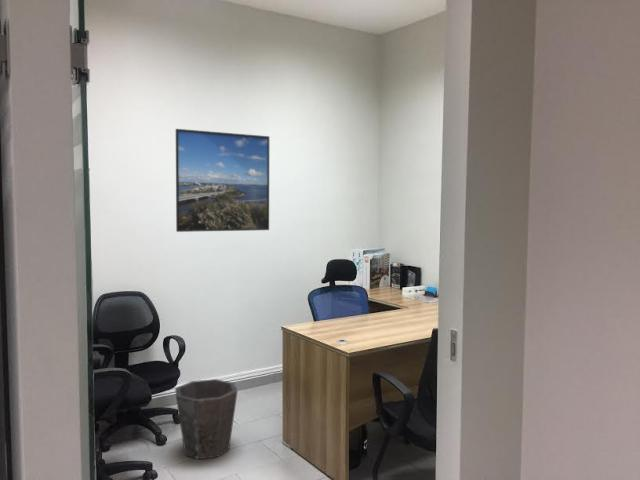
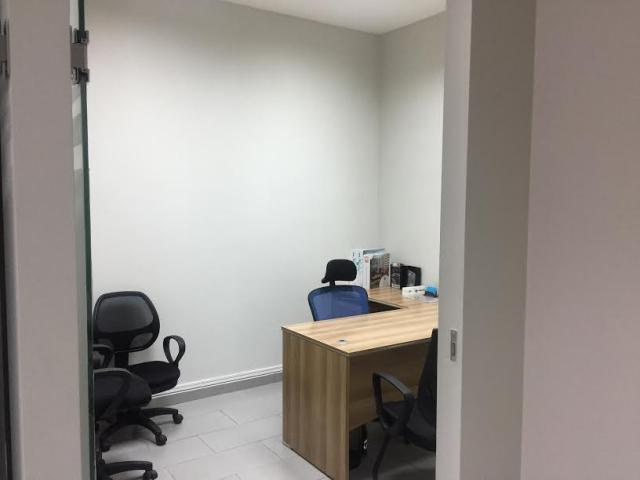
- waste bin [174,378,238,460]
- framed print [175,128,270,233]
